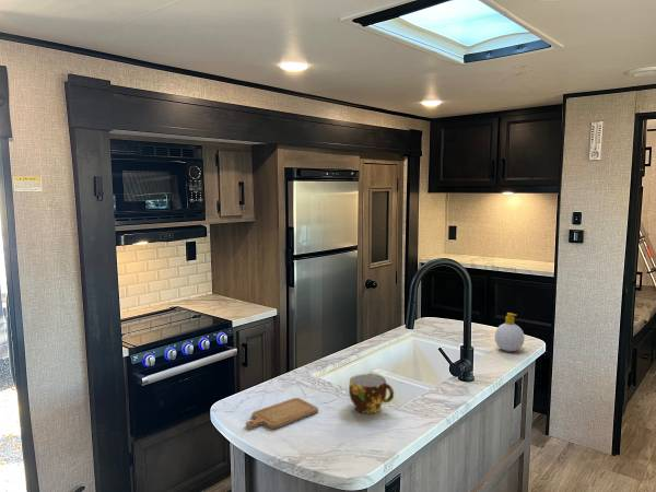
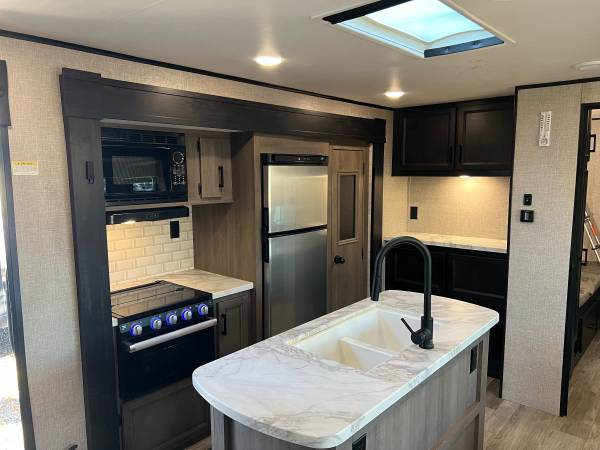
- chopping board [245,397,319,430]
- soap bottle [493,312,526,352]
- cup [348,373,395,414]
